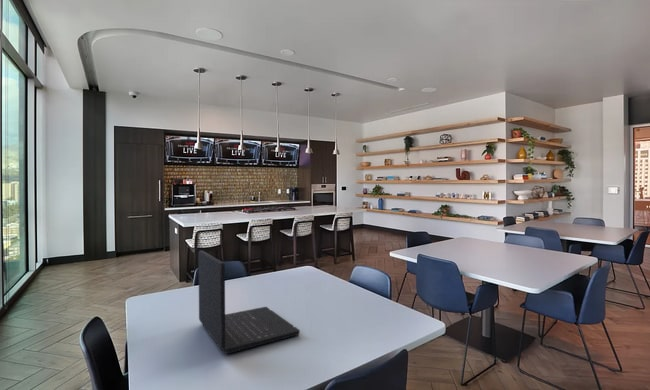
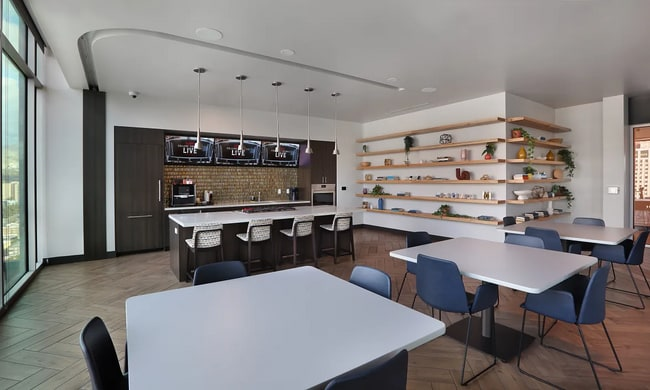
- laptop [197,249,301,355]
